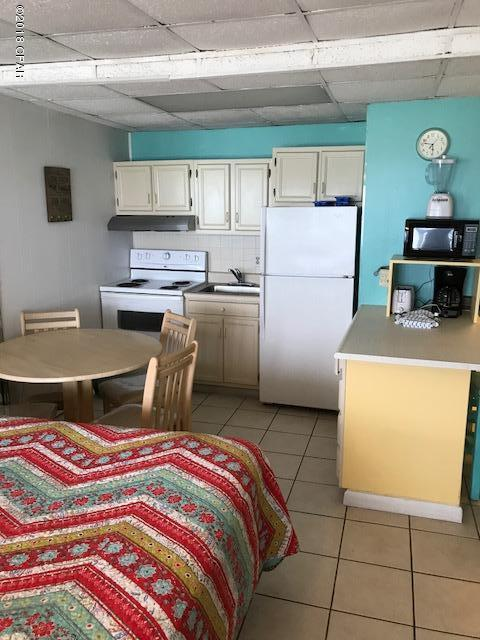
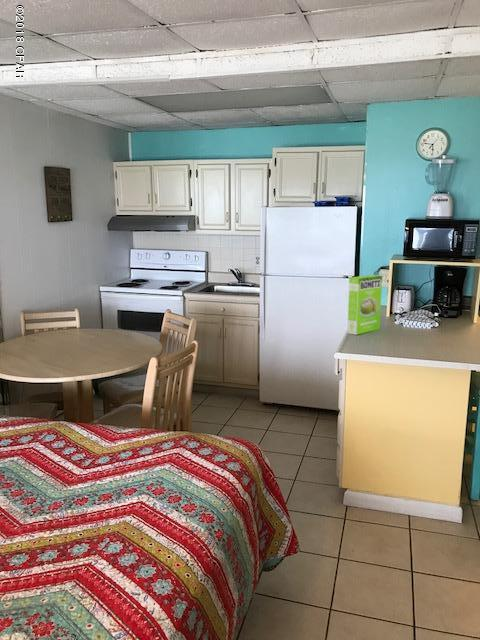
+ cake mix box [346,274,383,336]
